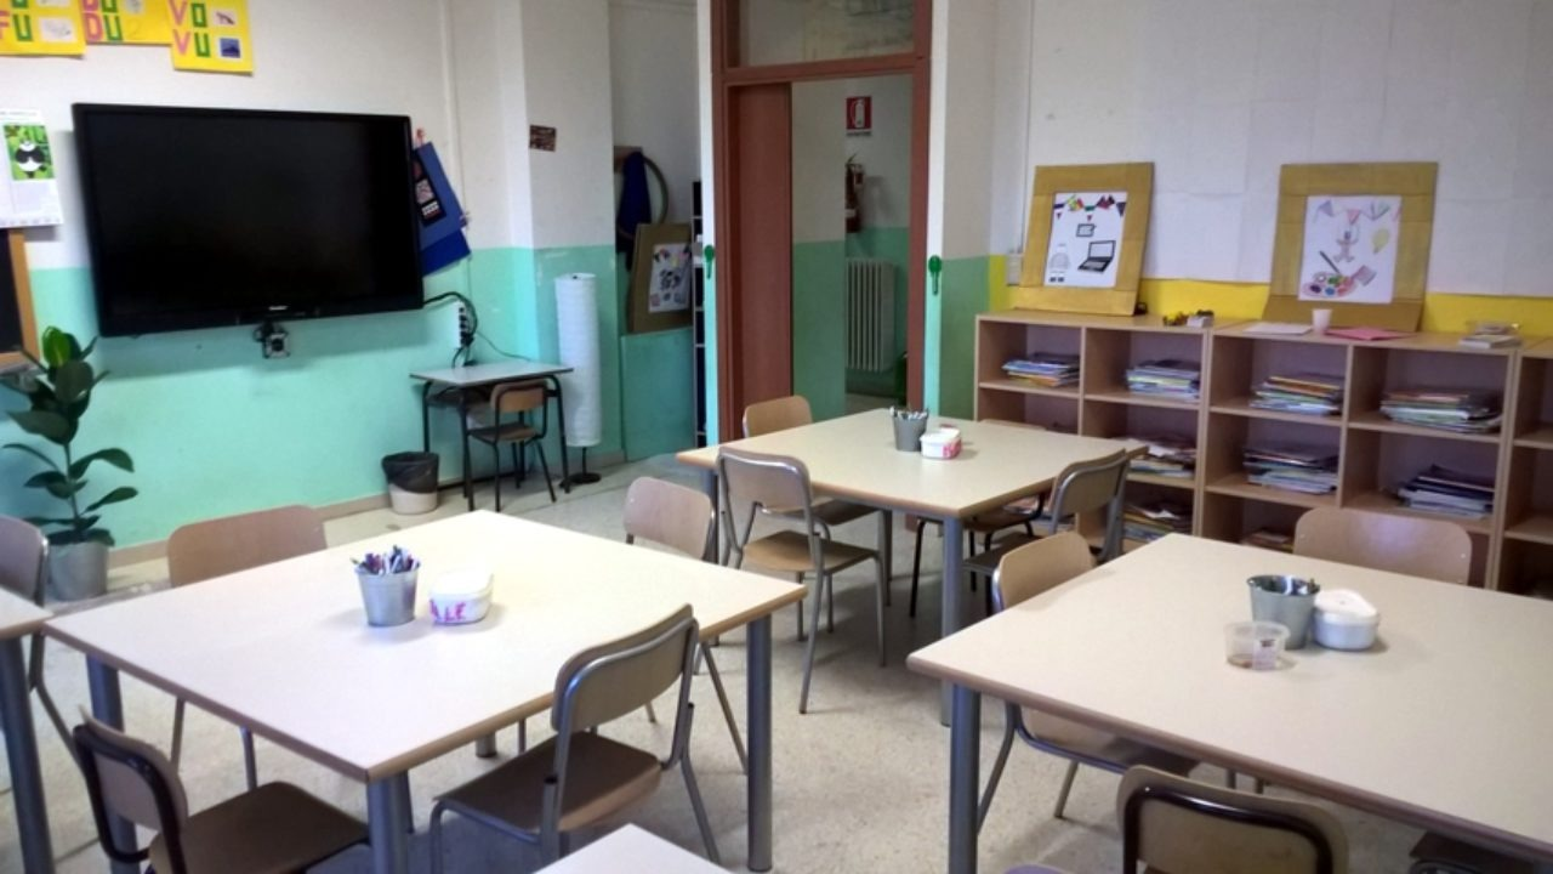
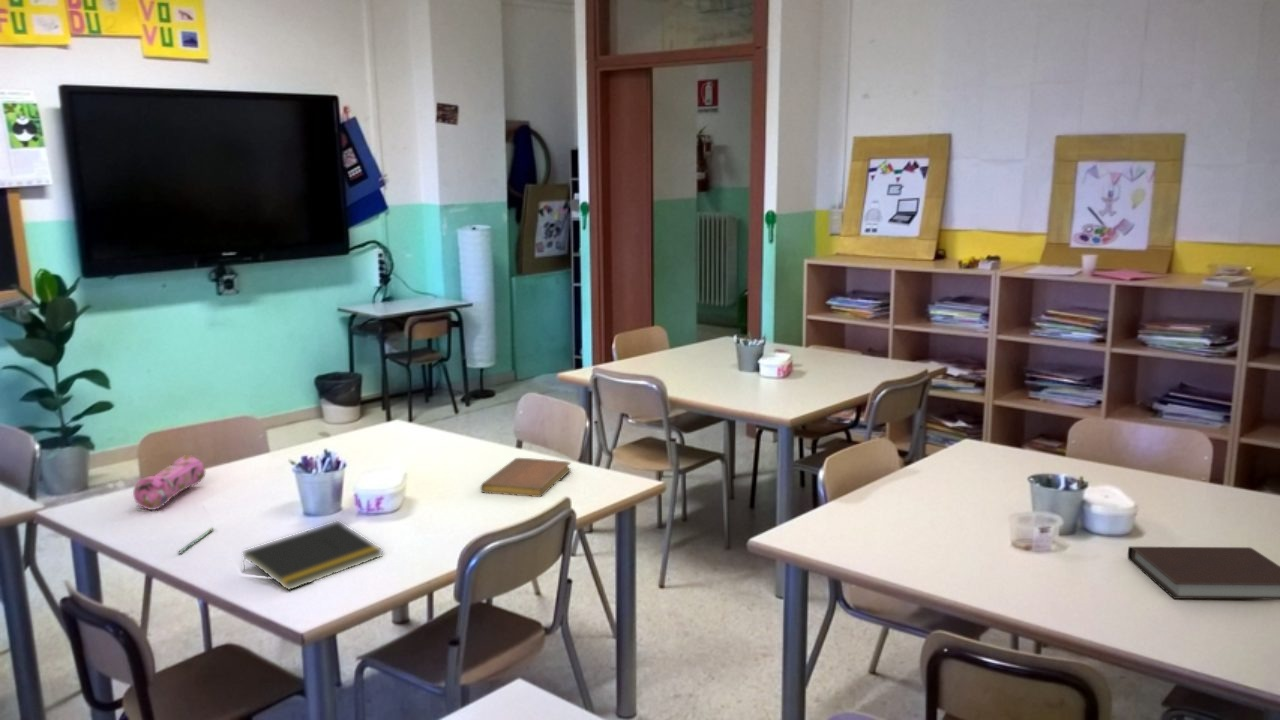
+ pencil case [132,454,207,511]
+ notepad [242,520,384,591]
+ pen [177,527,215,555]
+ notebook [1127,546,1280,601]
+ notebook [480,457,572,498]
